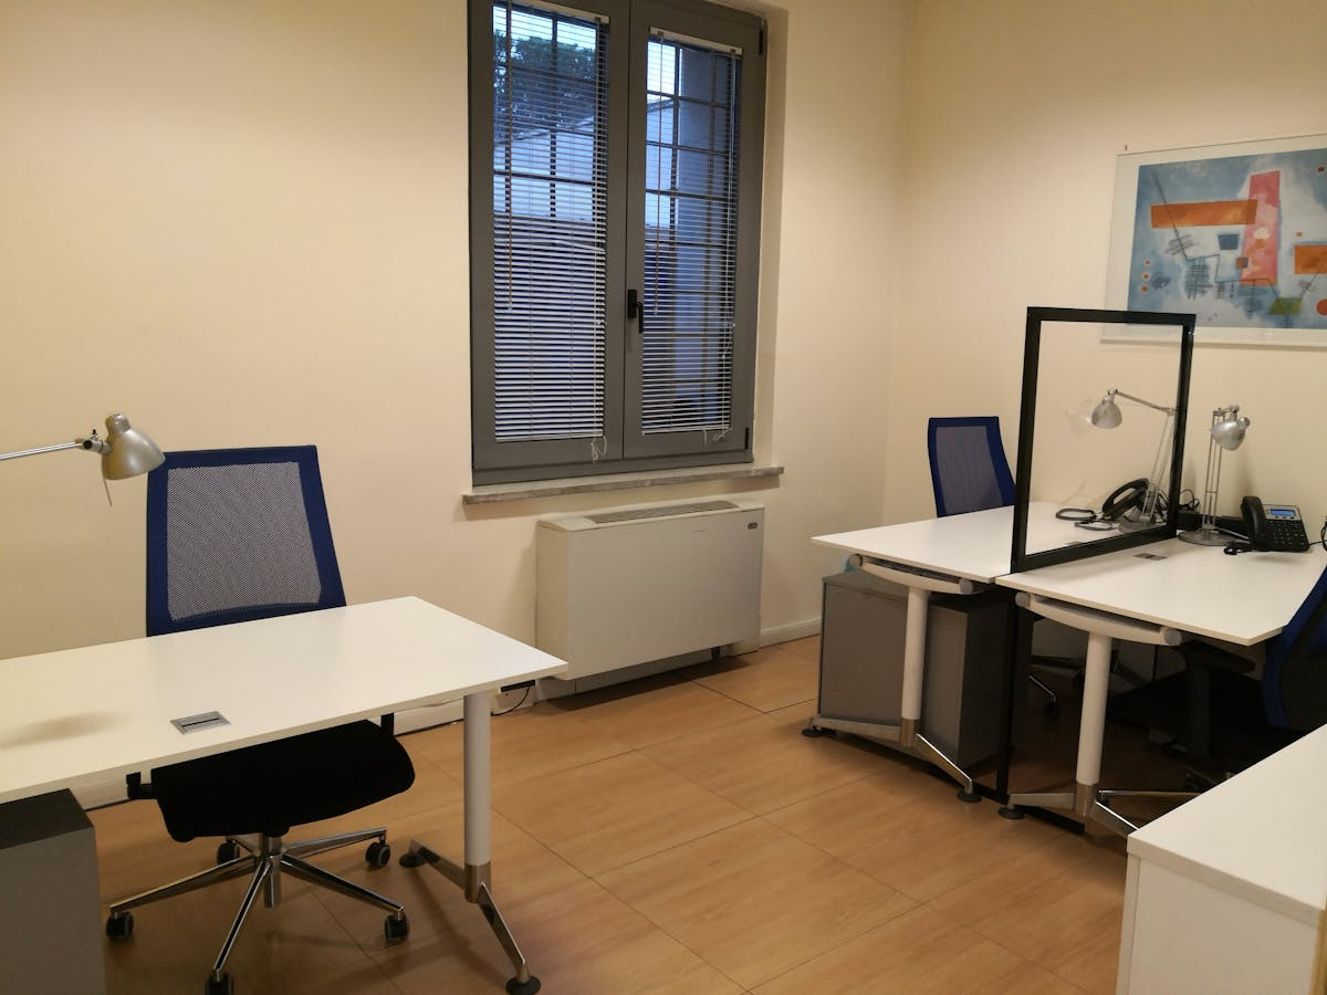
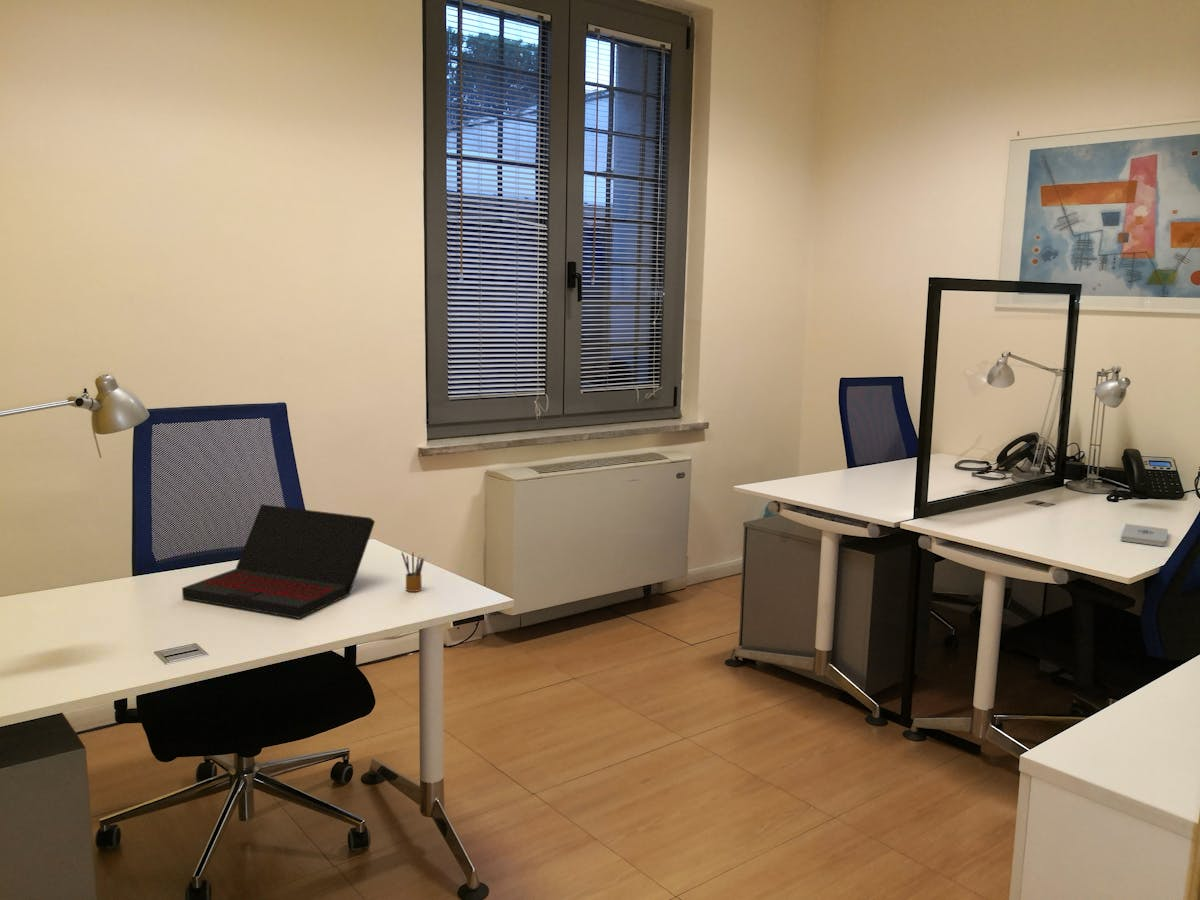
+ notepad [1120,523,1169,547]
+ pencil box [401,551,425,593]
+ laptop [181,503,376,619]
